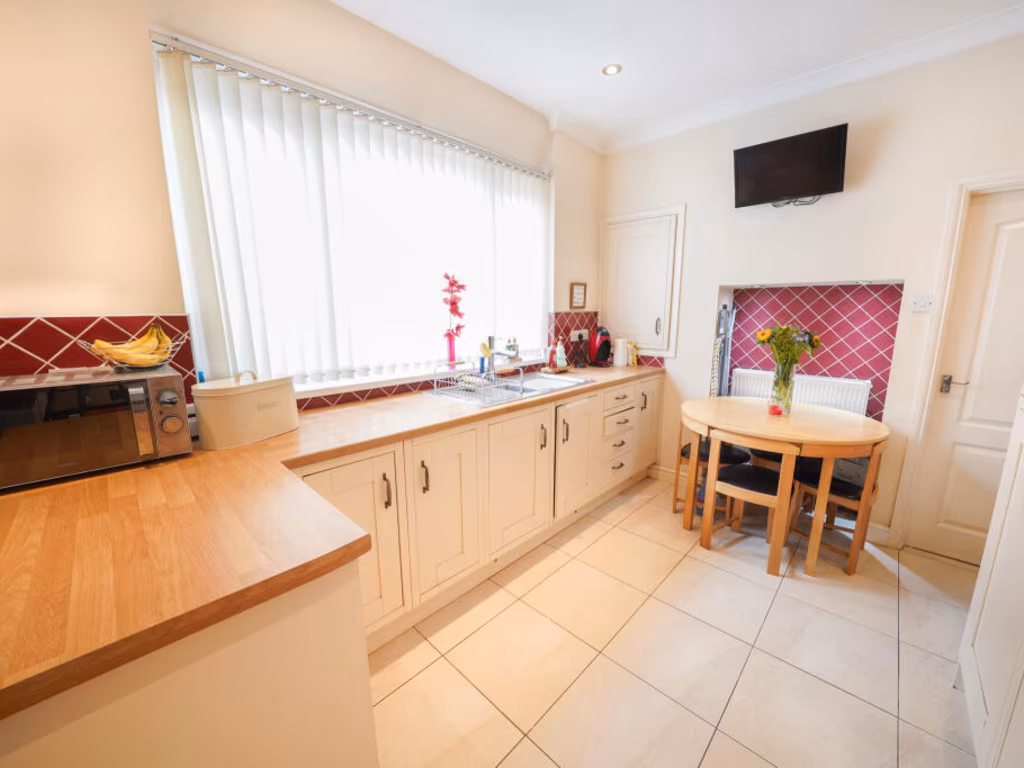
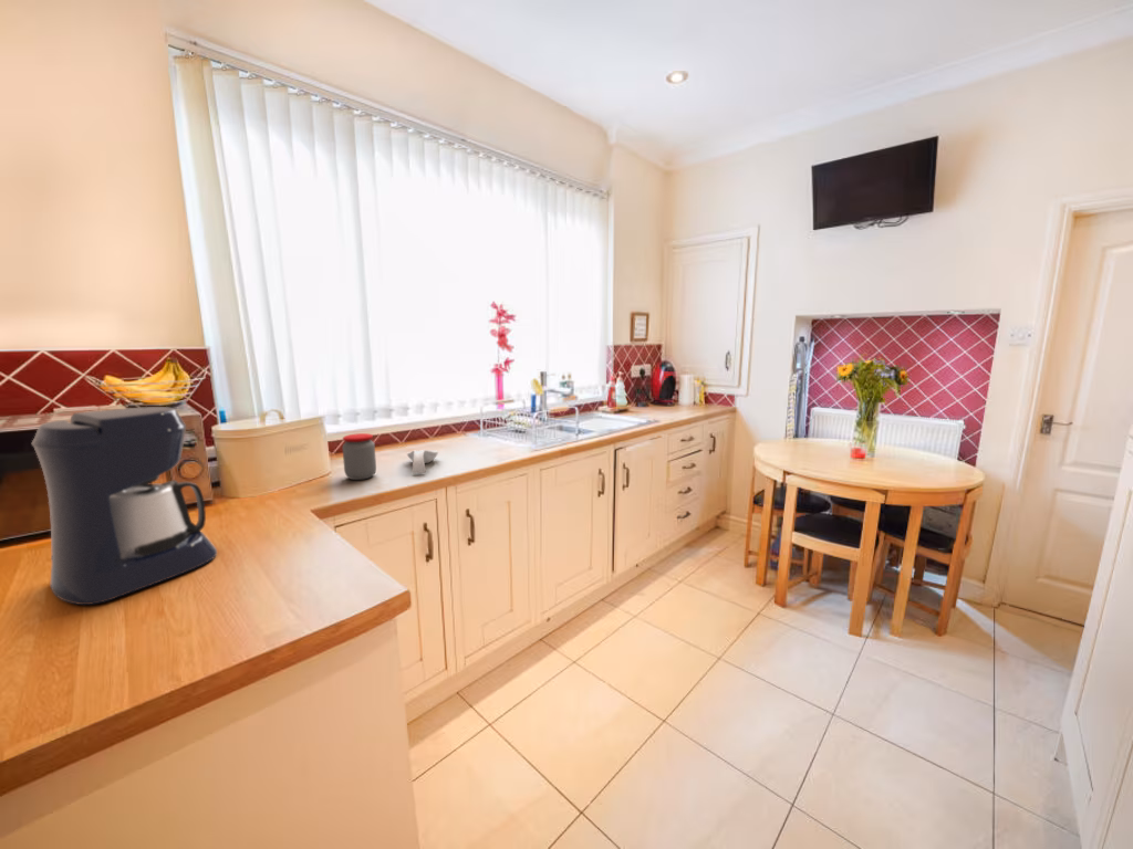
+ spoon rest [406,449,439,474]
+ jar [341,432,377,481]
+ coffee maker [31,406,218,606]
